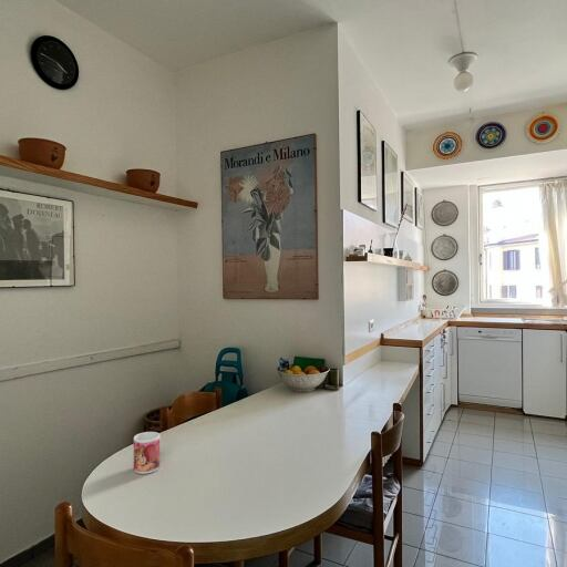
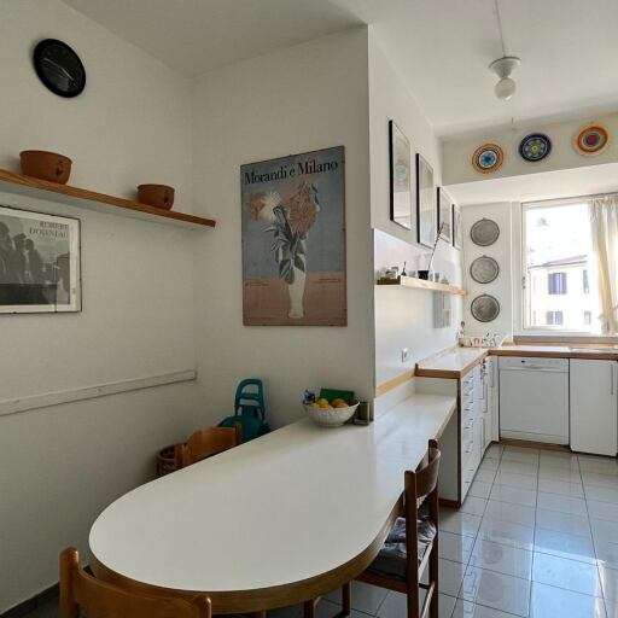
- mug [133,431,162,475]
